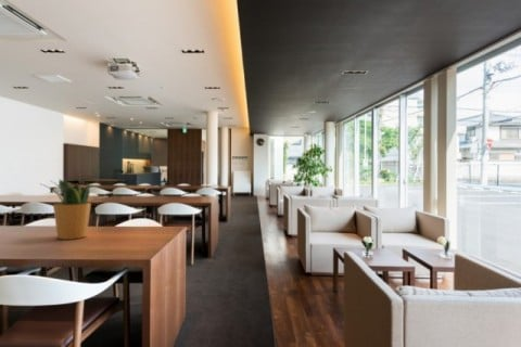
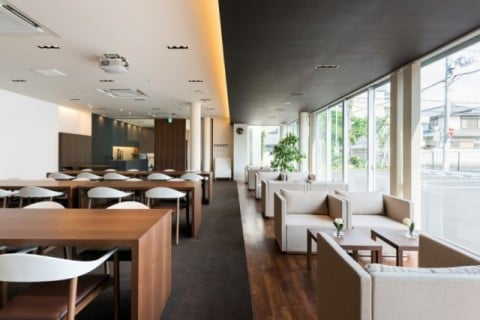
- potted plant [38,178,94,241]
